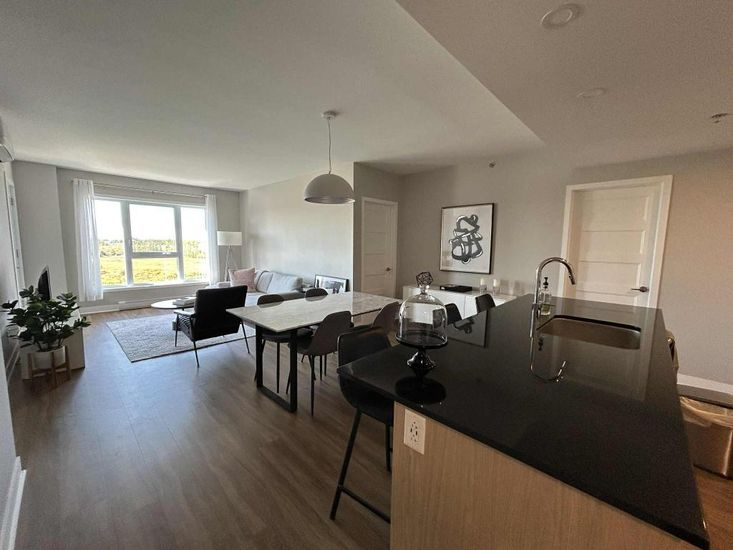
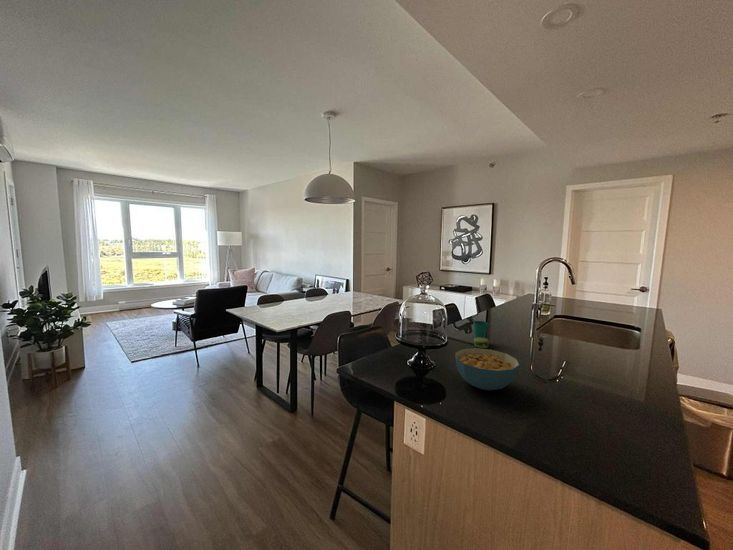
+ cereal bowl [454,347,521,392]
+ cup [472,320,490,349]
